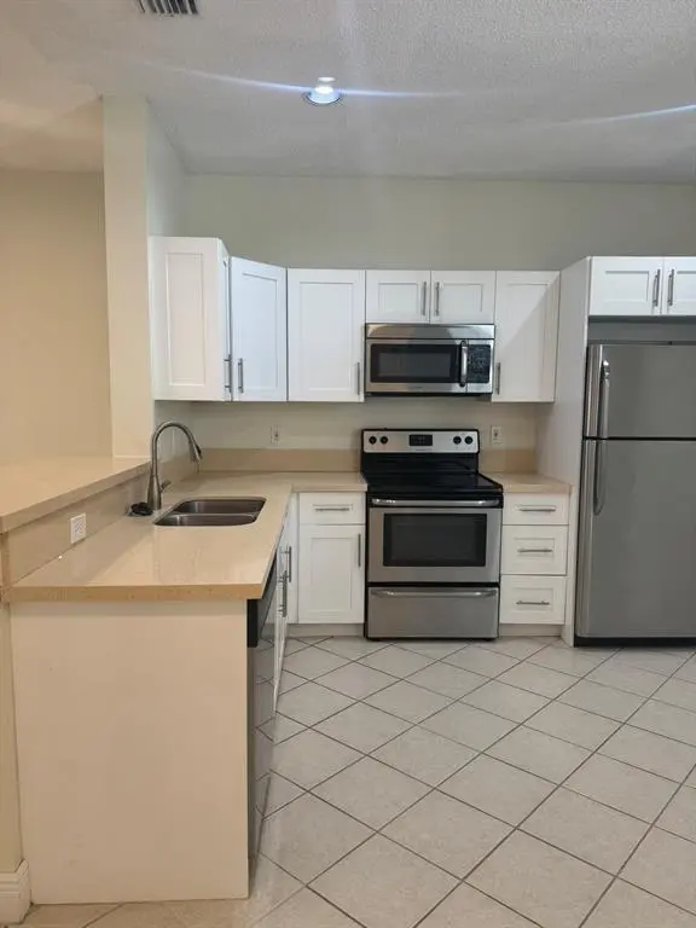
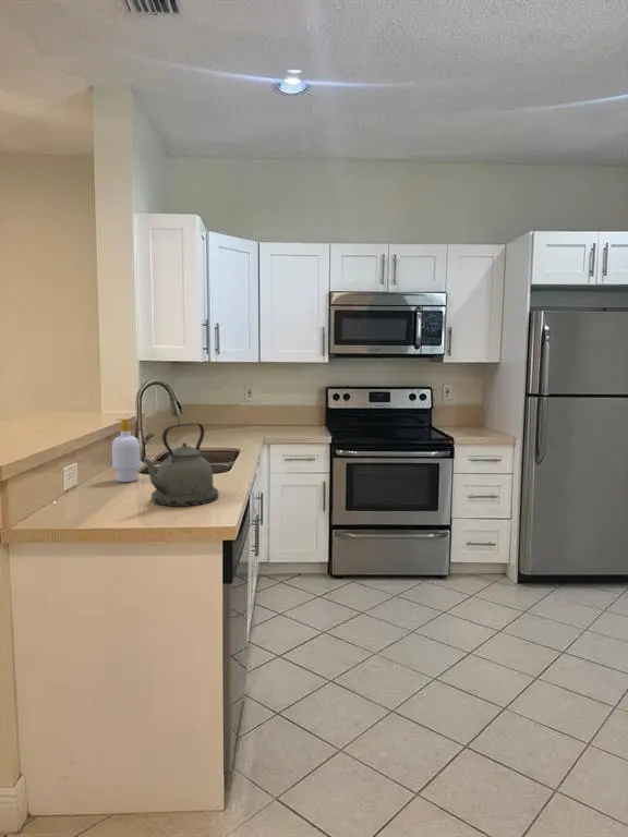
+ soap bottle [111,417,142,483]
+ kettle [141,422,219,508]
